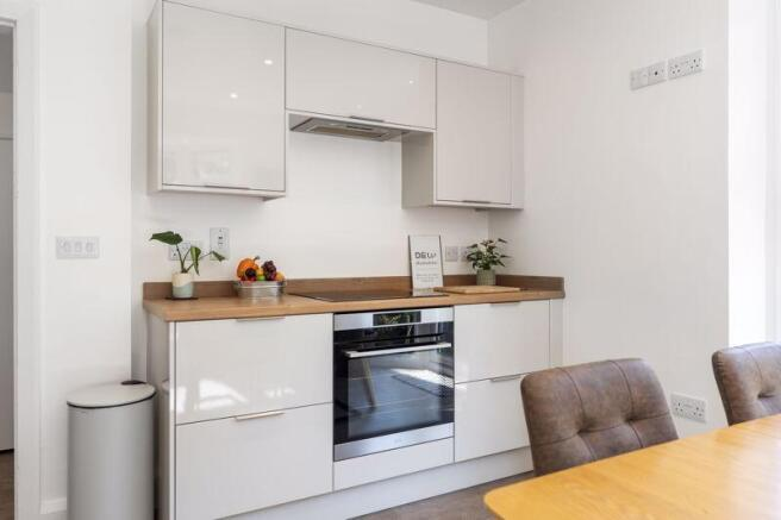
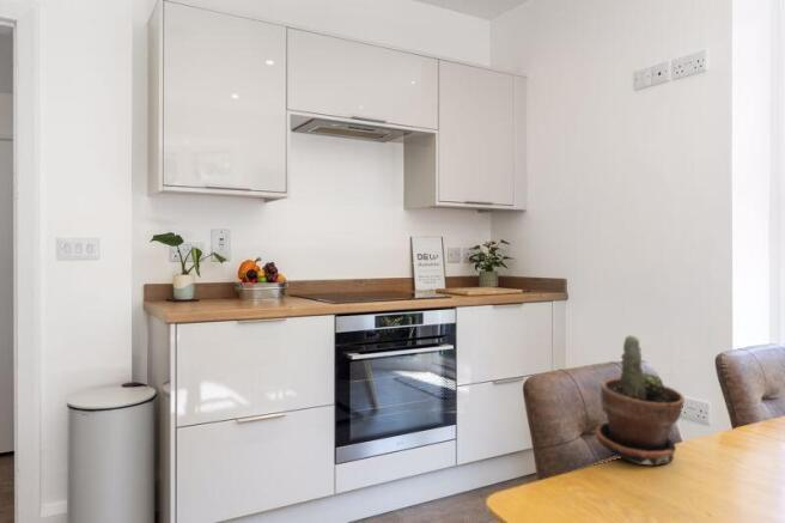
+ potted plant [595,334,686,467]
